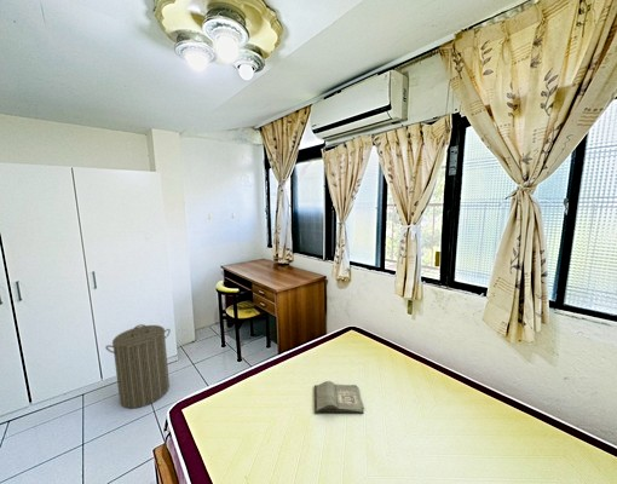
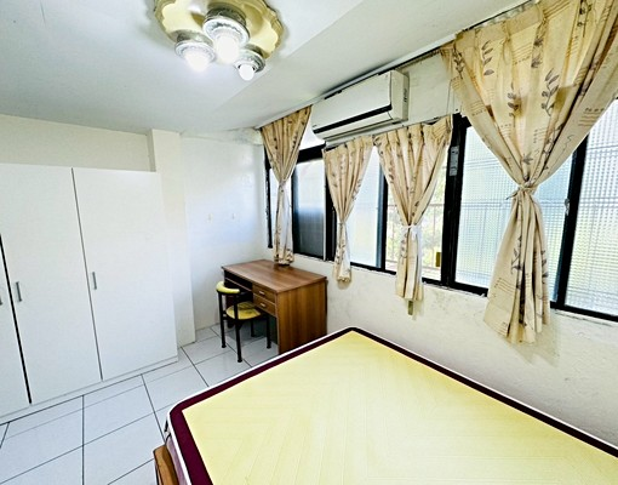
- laundry hamper [104,323,172,409]
- hardback book [313,380,365,414]
